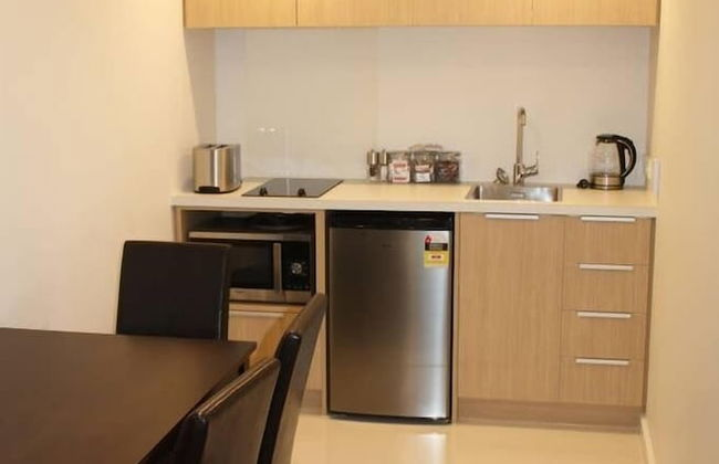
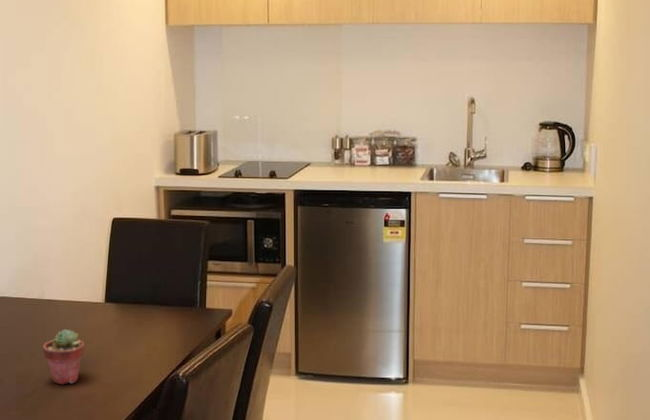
+ potted succulent [42,328,85,385]
